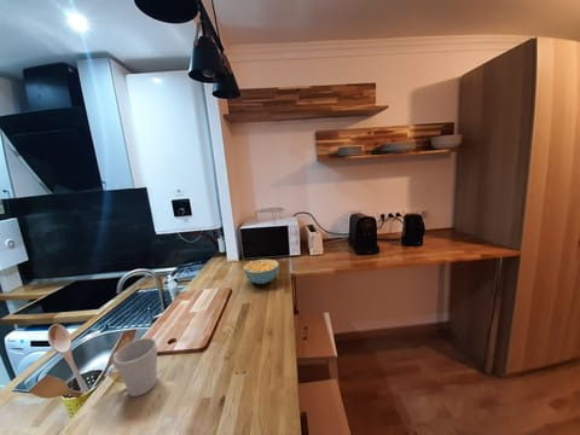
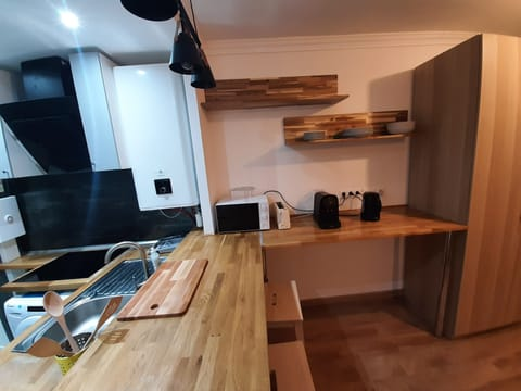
- cereal bowl [242,259,280,285]
- mug [110,337,158,398]
